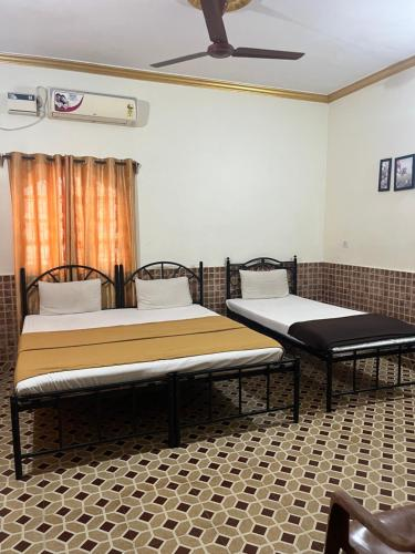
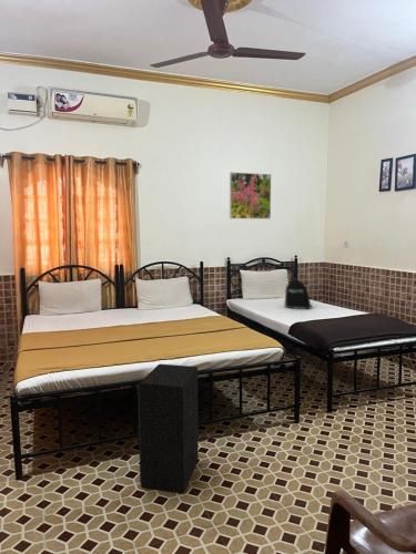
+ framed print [229,171,272,220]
+ backpack [283,277,313,310]
+ speaker [136,363,200,494]
